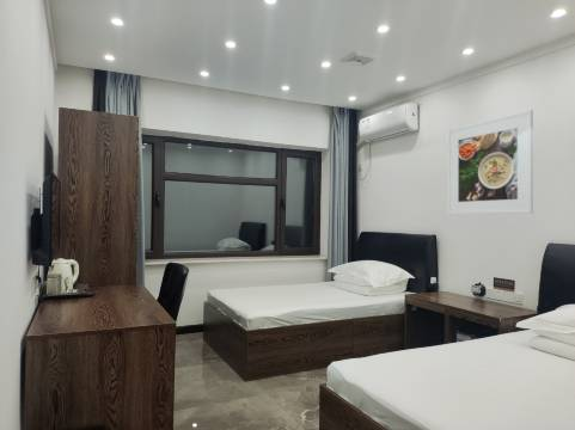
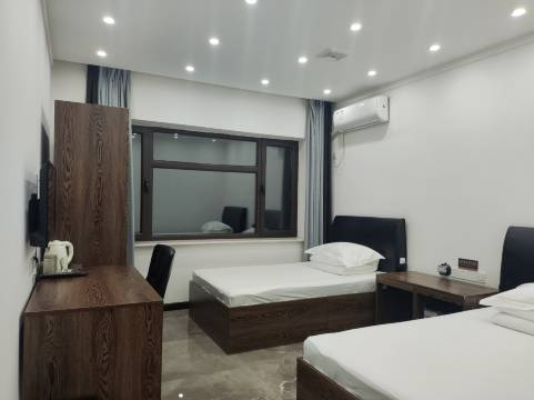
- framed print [447,109,534,216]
